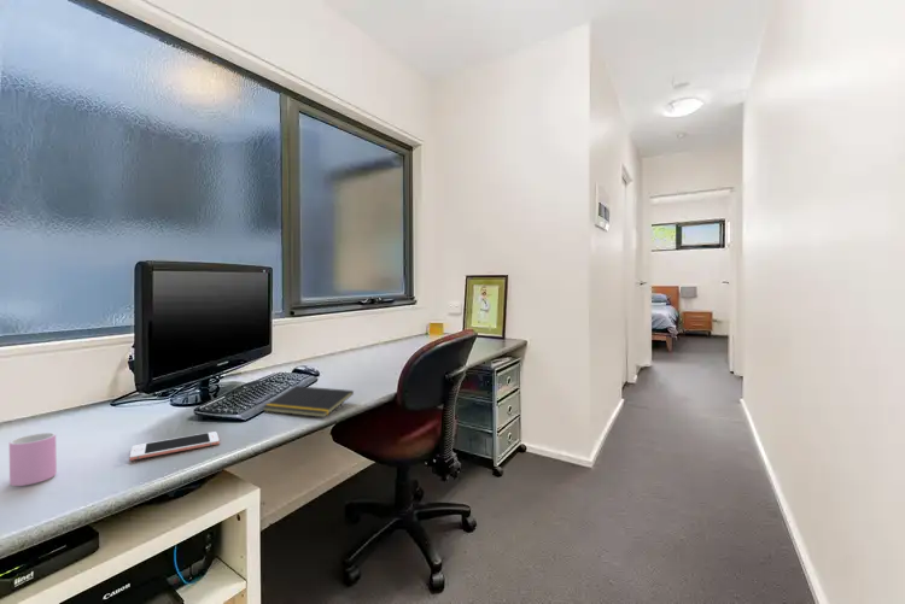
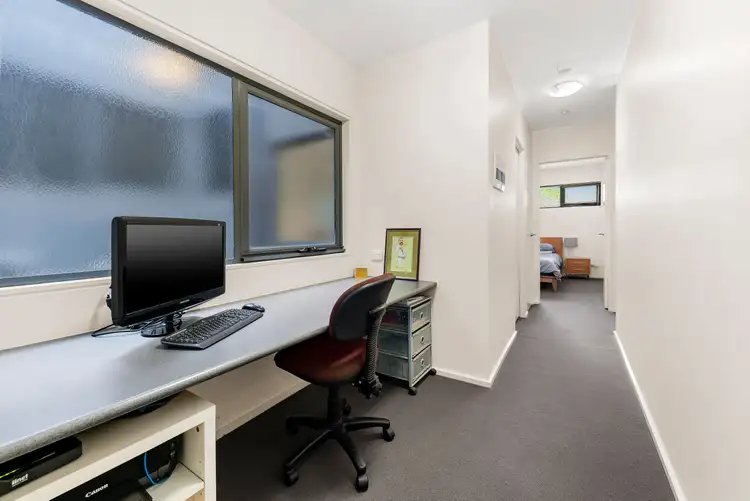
- cell phone [128,430,221,462]
- cup [8,432,58,487]
- notepad [262,385,355,418]
